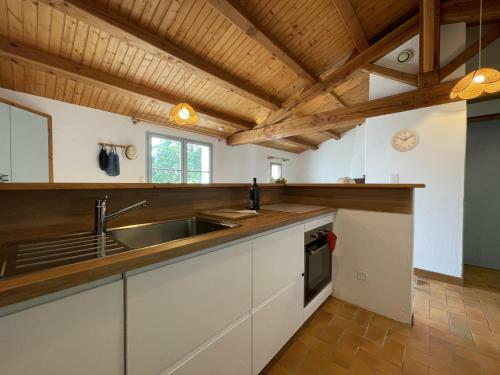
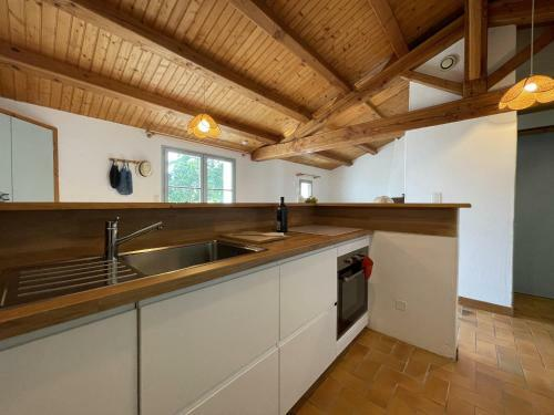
- wall clock [390,128,420,153]
